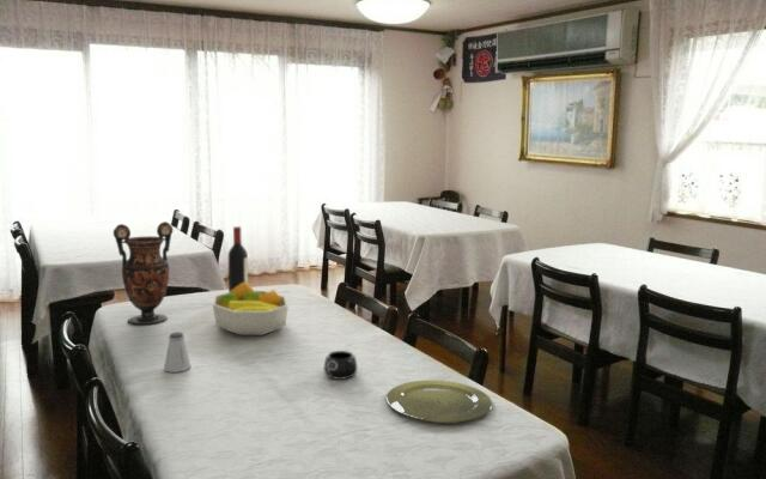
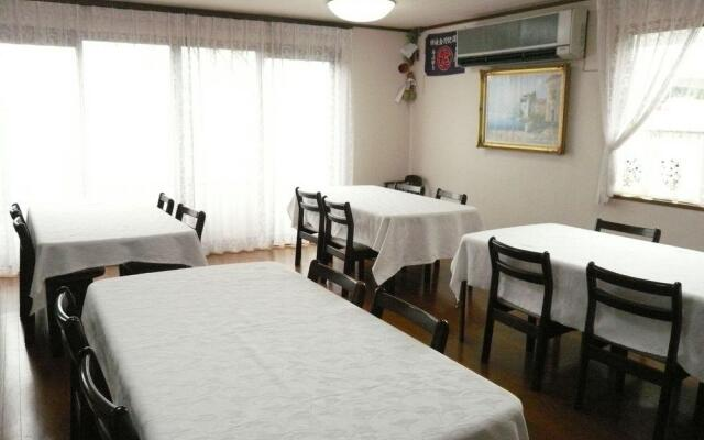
- wine bottle [227,225,249,292]
- vase [113,220,174,326]
- plate [385,378,493,424]
- fruit bowl [212,283,290,336]
- saltshaker [163,331,193,374]
- mug [322,350,358,381]
